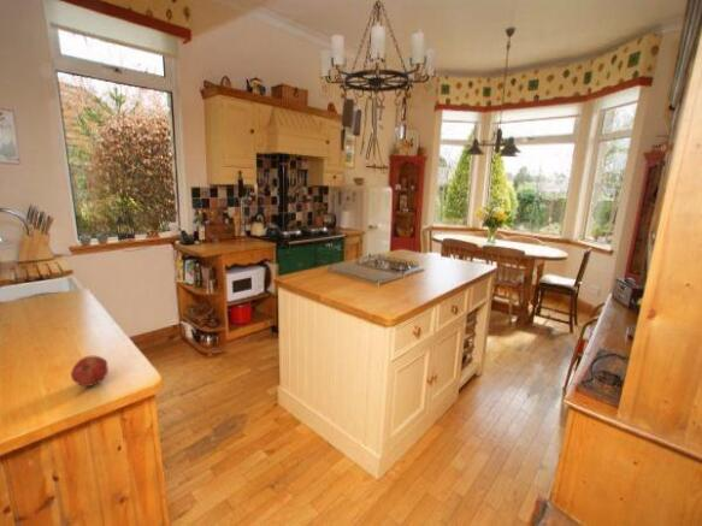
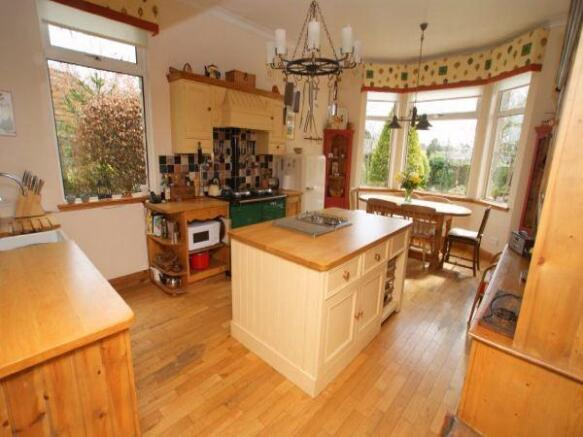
- fruit [70,355,110,388]
